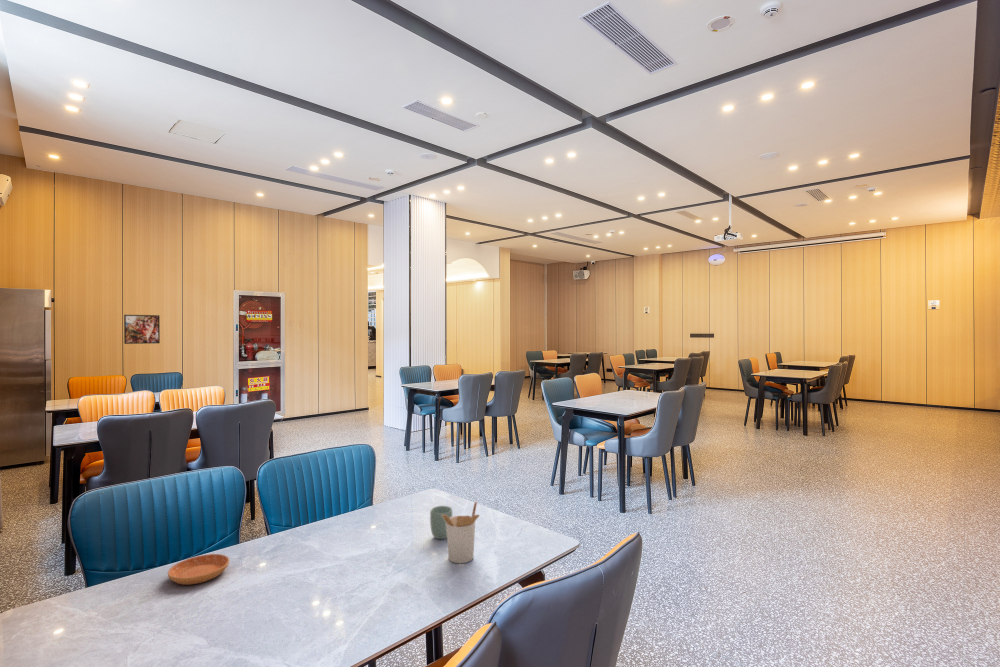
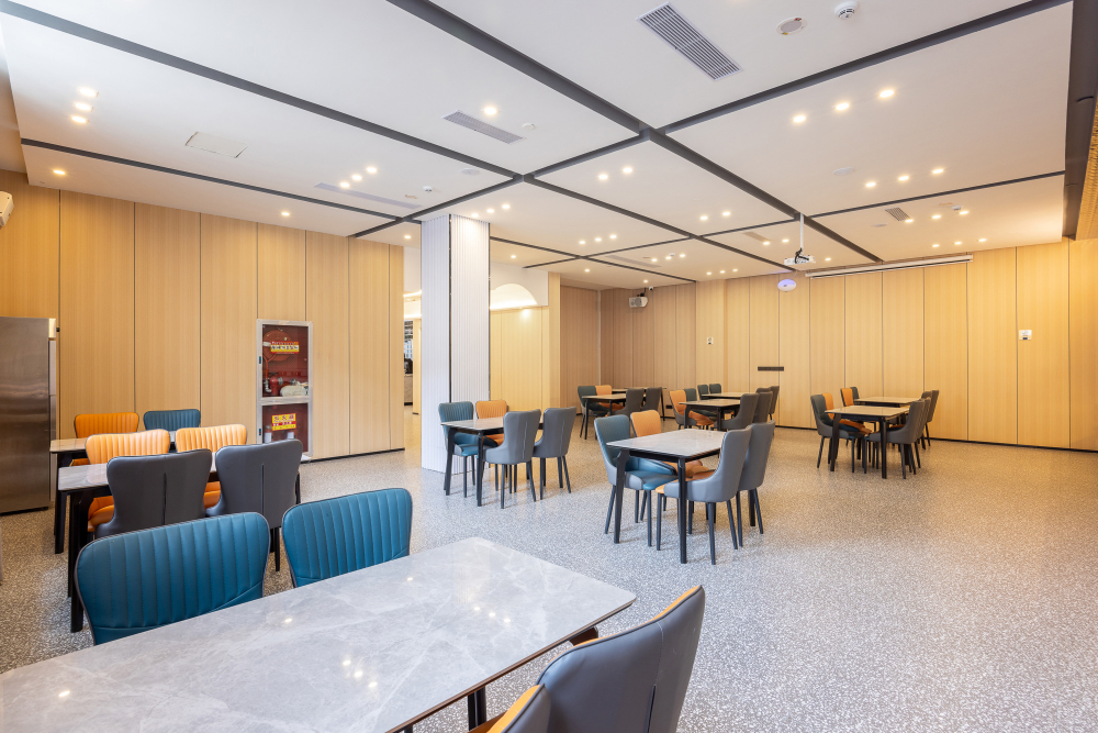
- saucer [167,553,230,586]
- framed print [123,314,161,345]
- utensil holder [441,500,481,564]
- cup [429,505,453,540]
